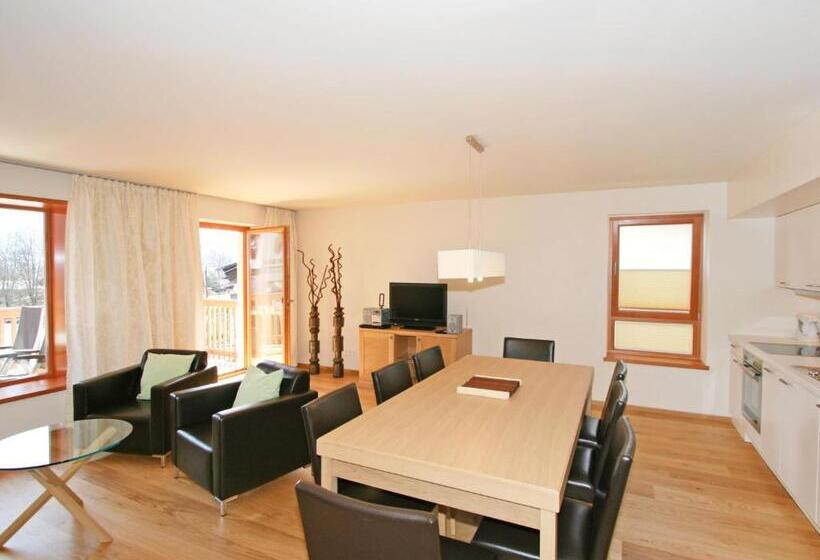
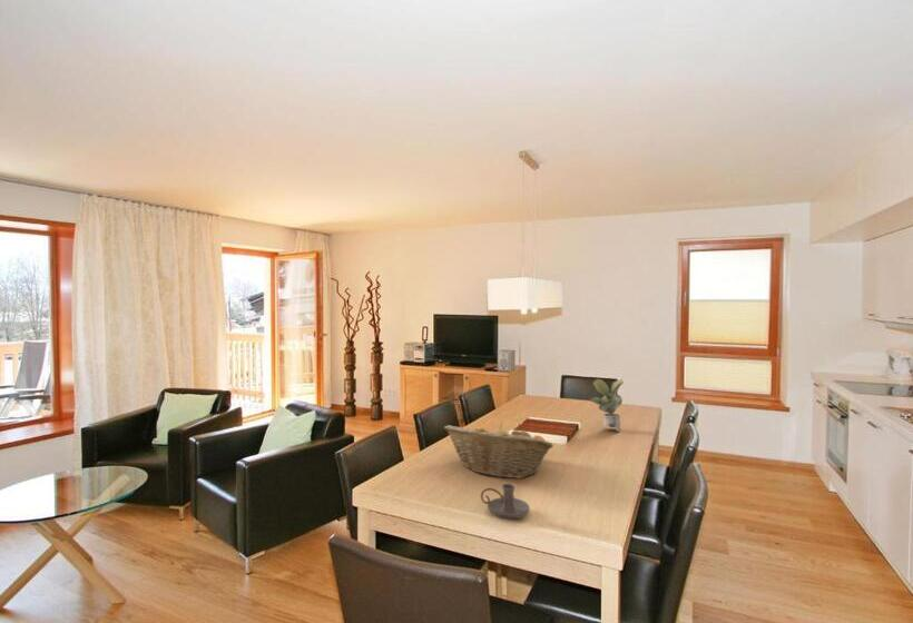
+ fruit basket [443,423,554,479]
+ candle holder [480,483,530,520]
+ potted plant [589,378,625,433]
